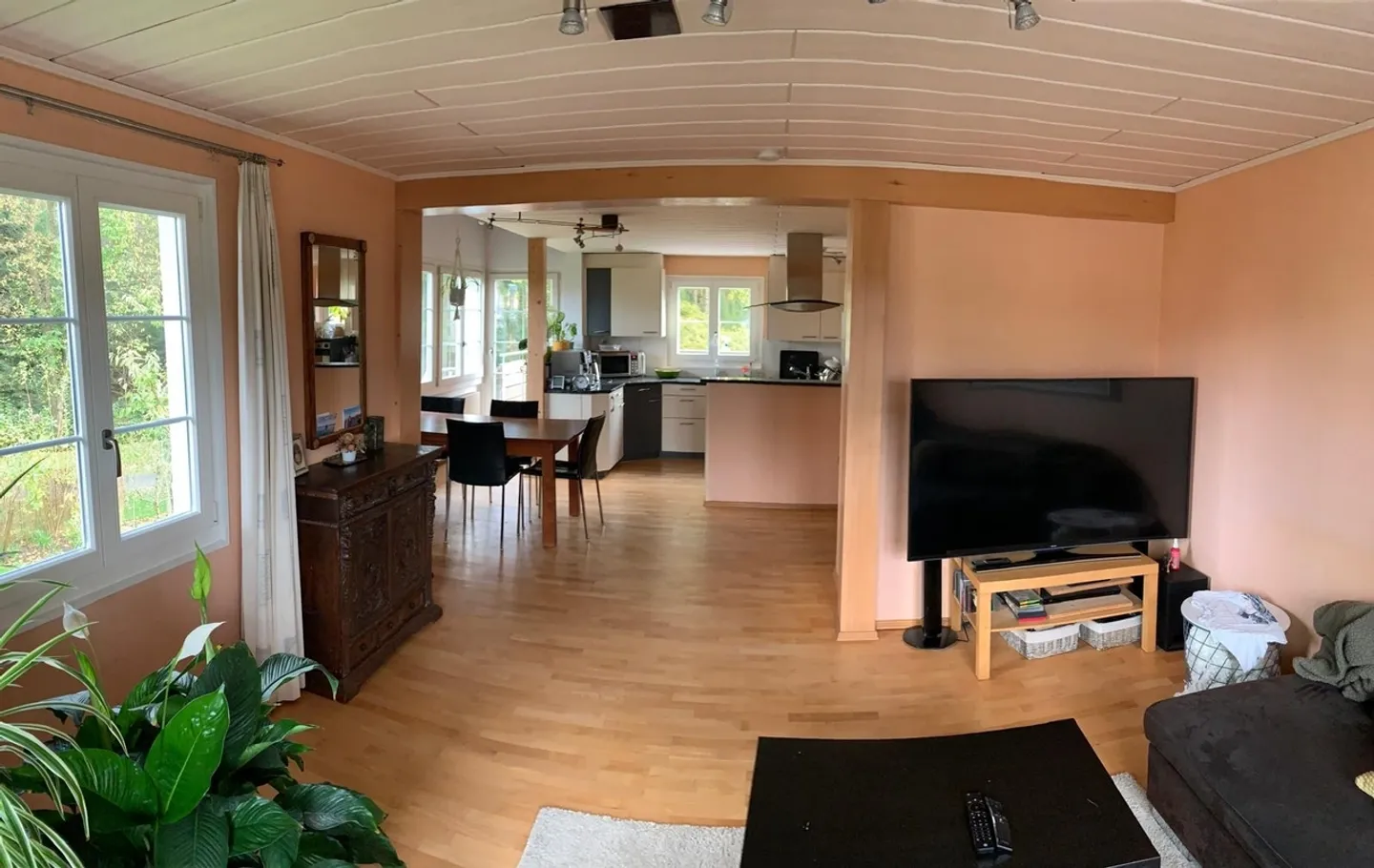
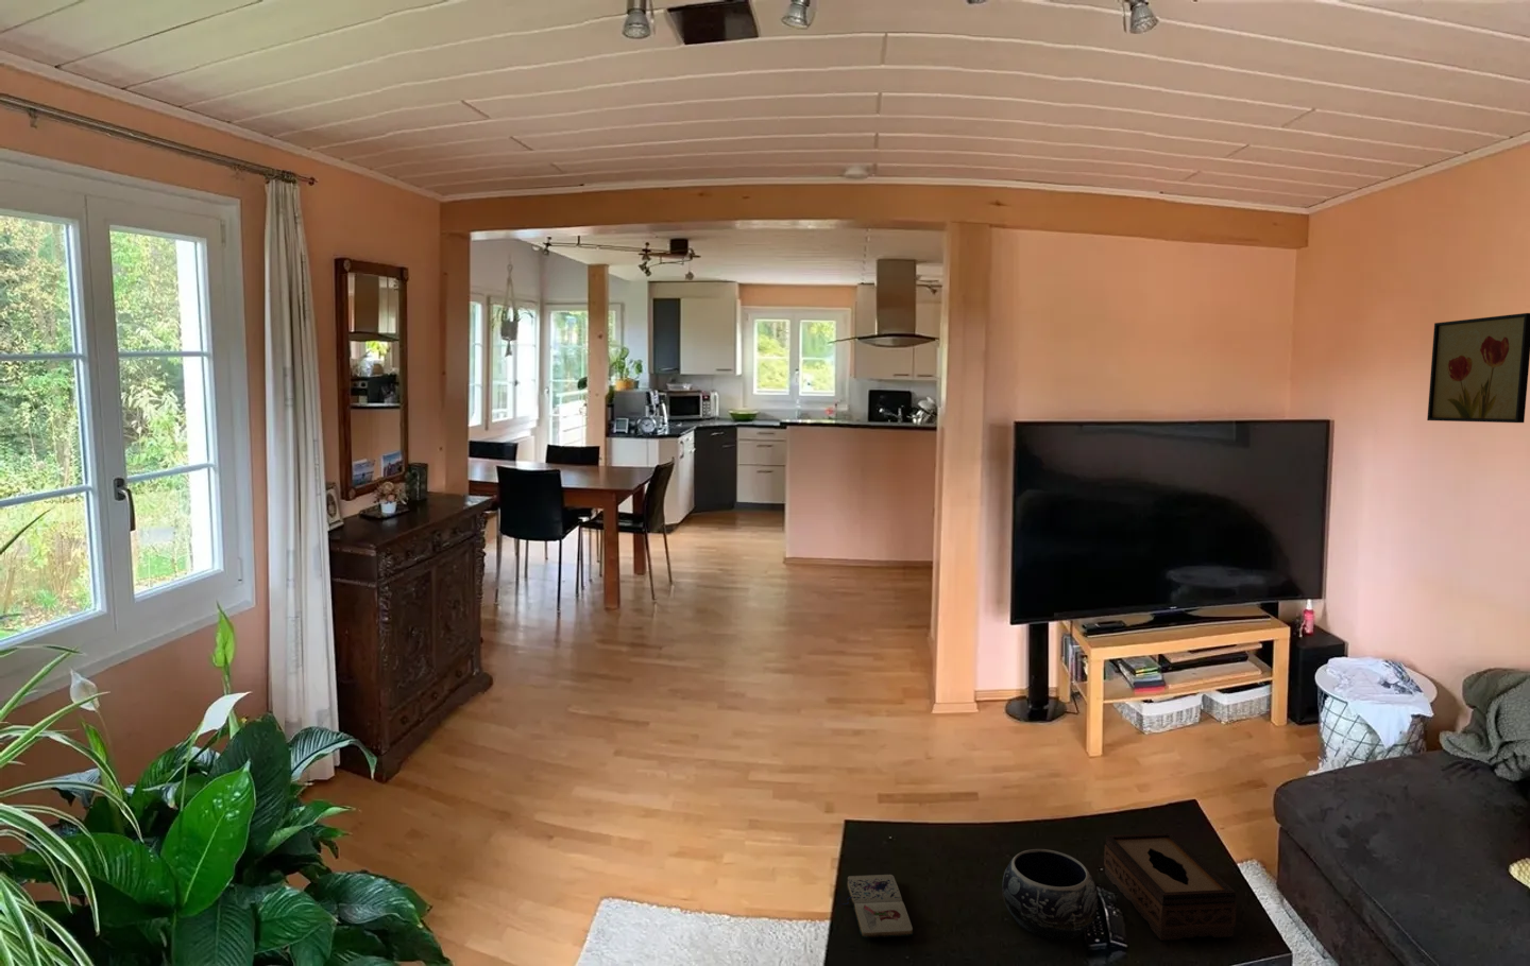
+ paperback book [841,874,914,938]
+ decorative bowl [1001,848,1099,940]
+ tissue box [1102,832,1238,942]
+ wall art [1425,312,1530,424]
